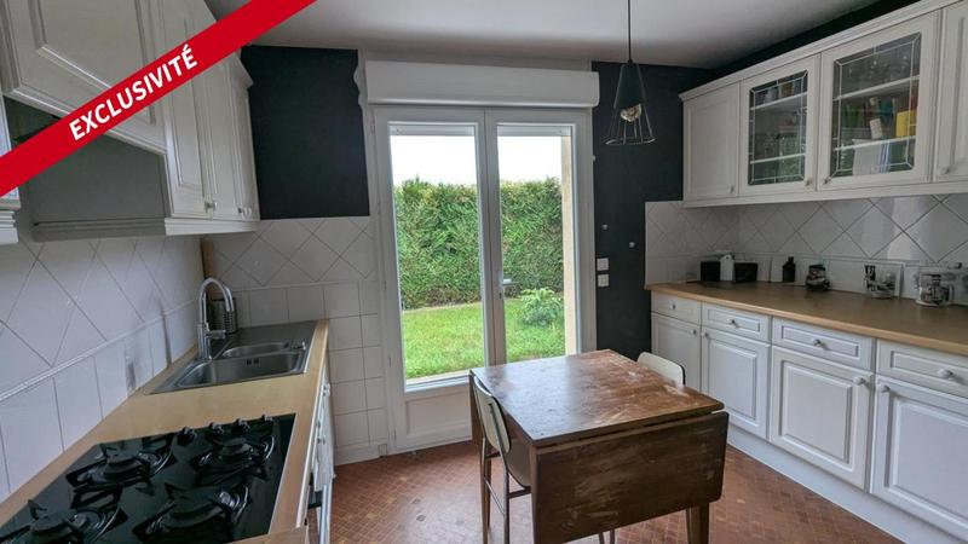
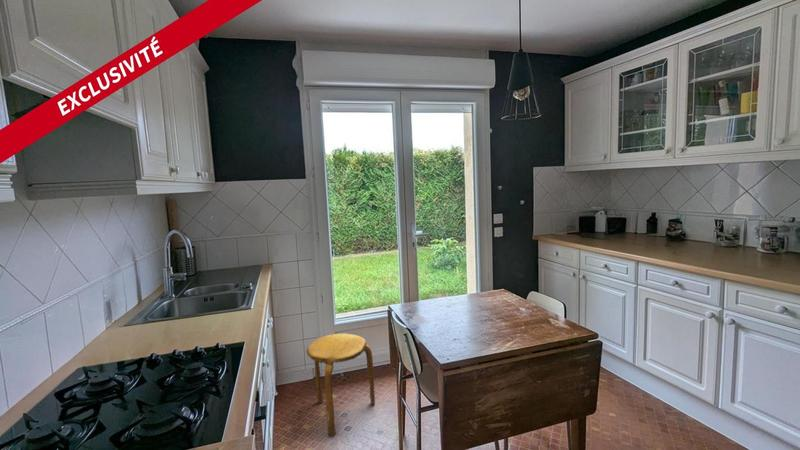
+ stool [306,333,376,438]
